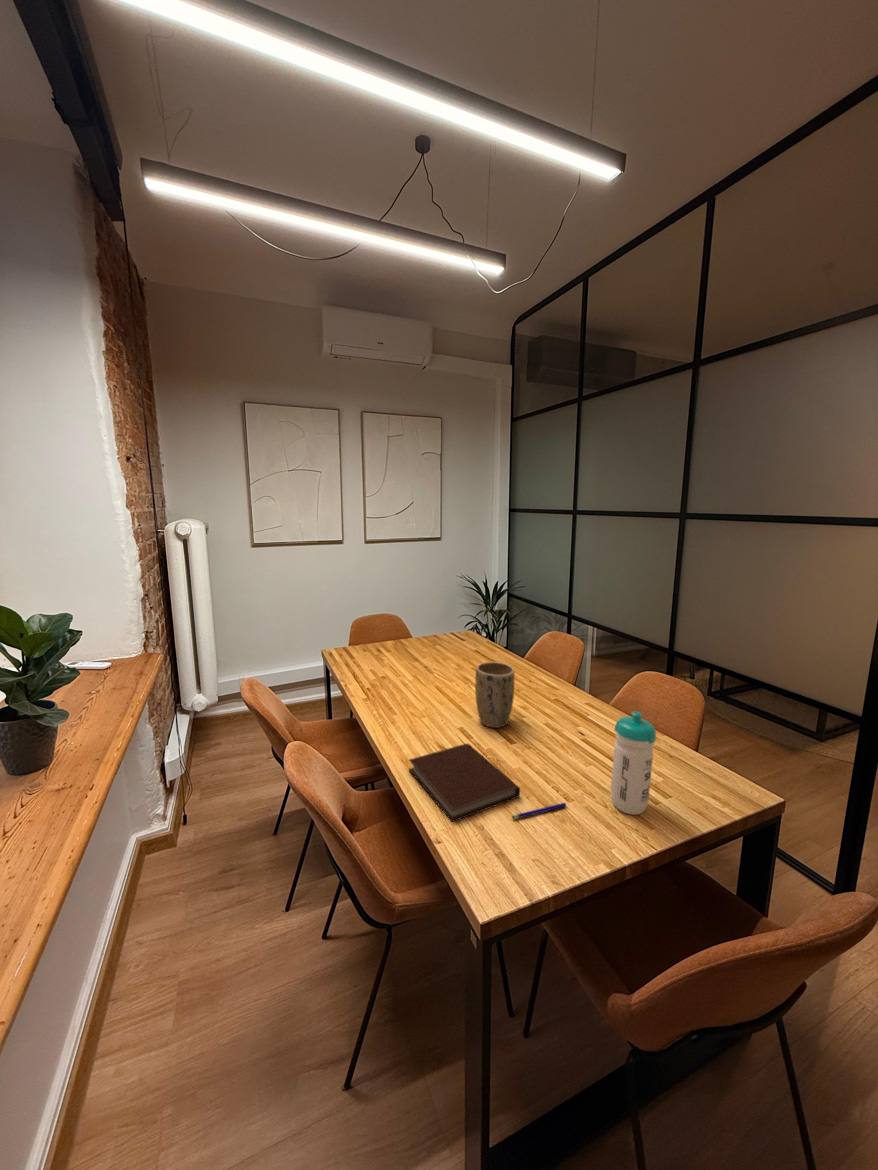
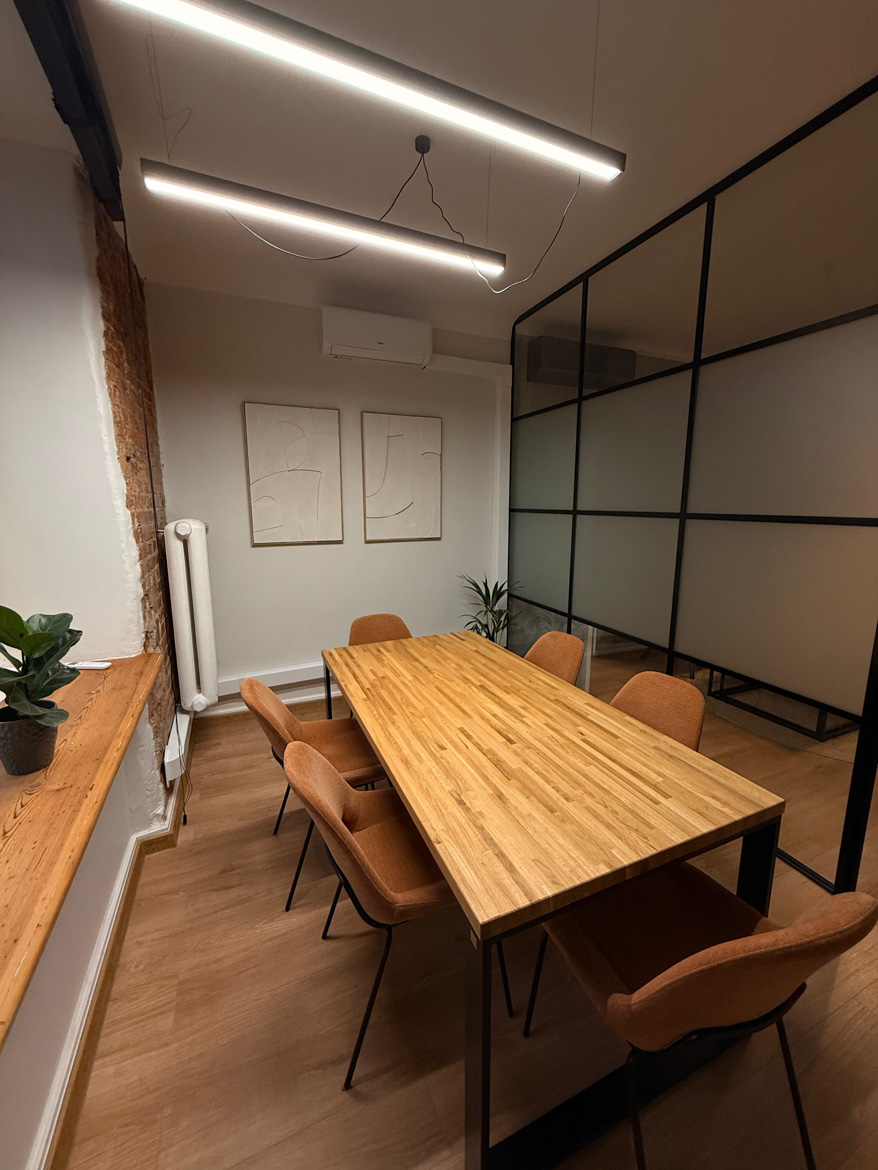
- notebook [408,742,521,823]
- water bottle [610,711,657,816]
- pen [511,802,567,820]
- plant pot [474,661,515,729]
